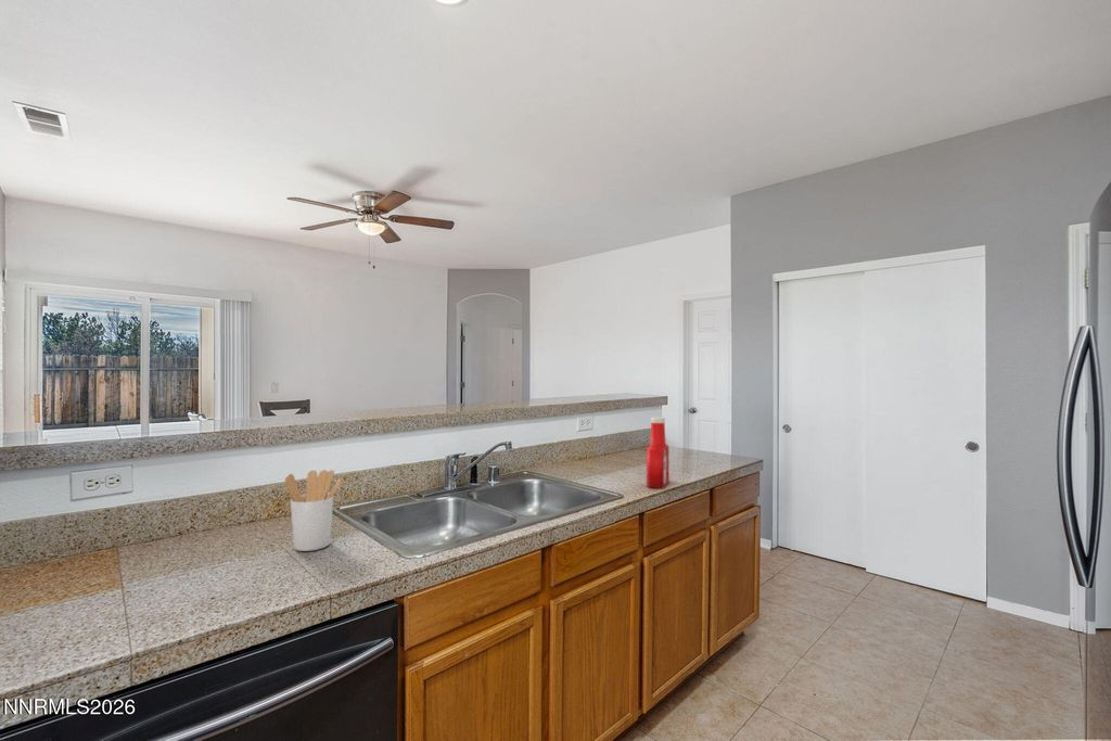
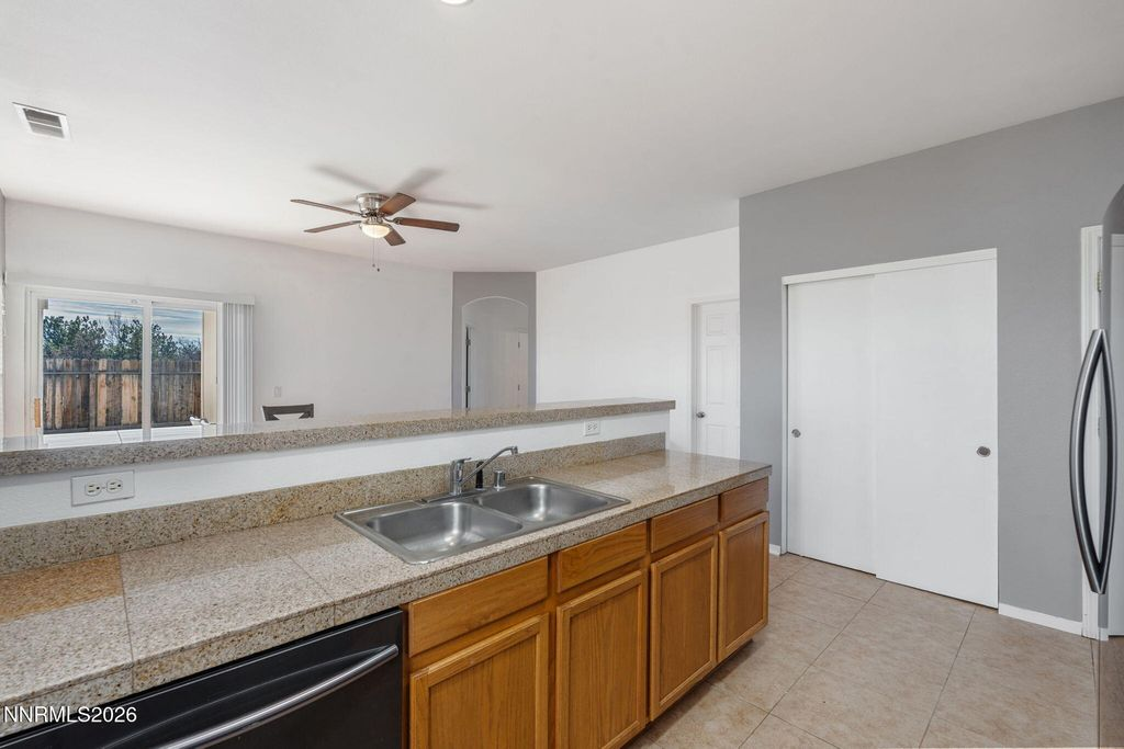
- utensil holder [284,469,343,552]
- soap bottle [646,417,671,489]
